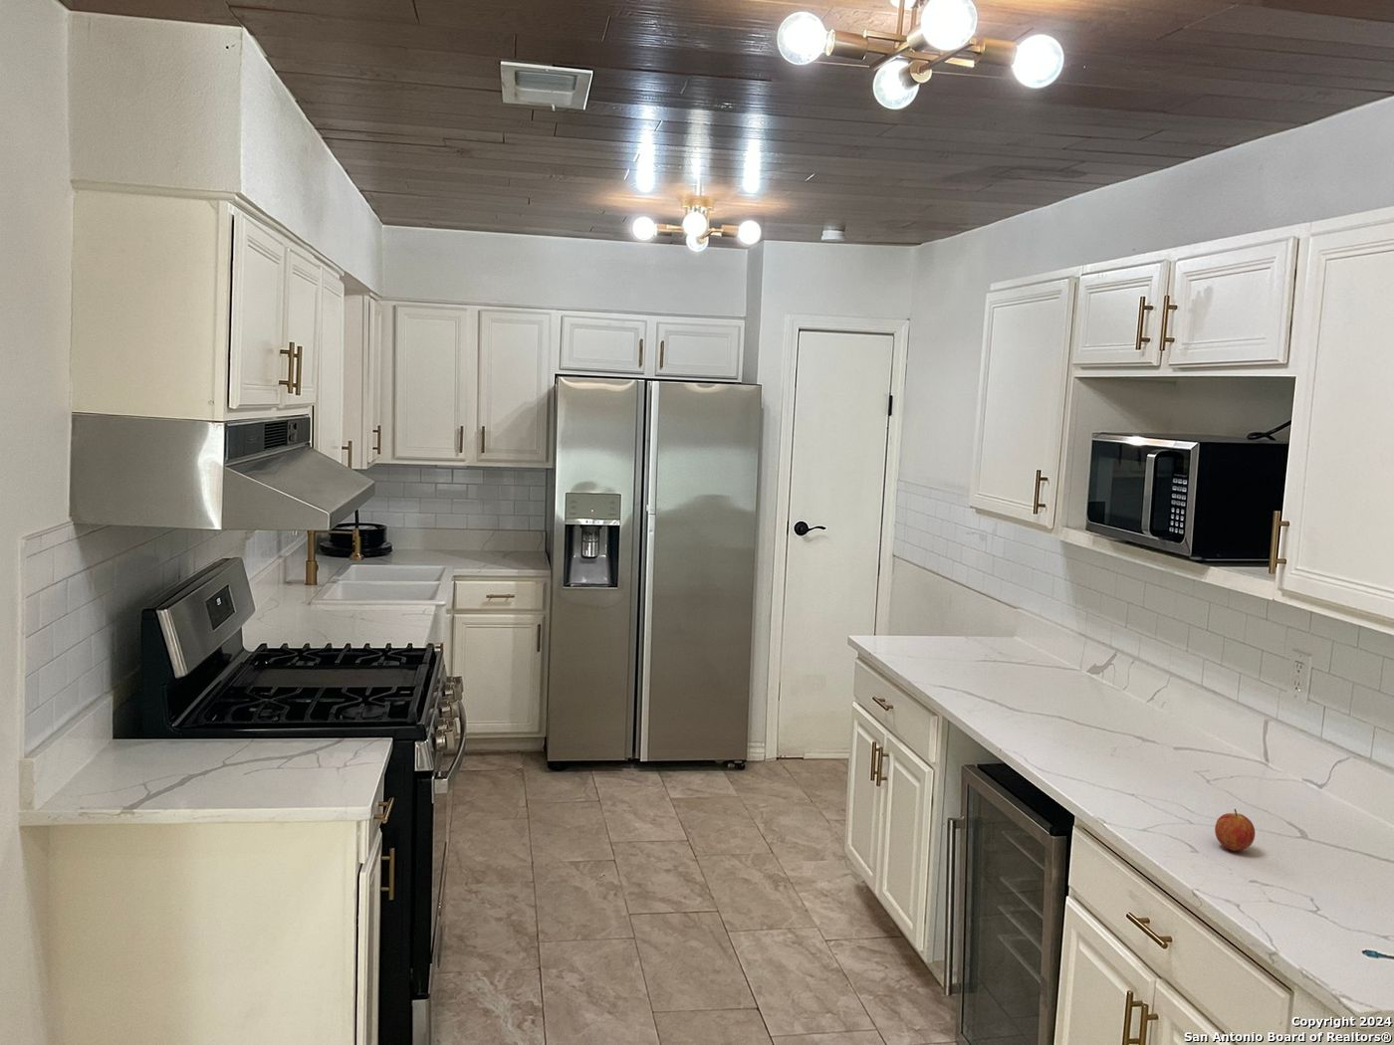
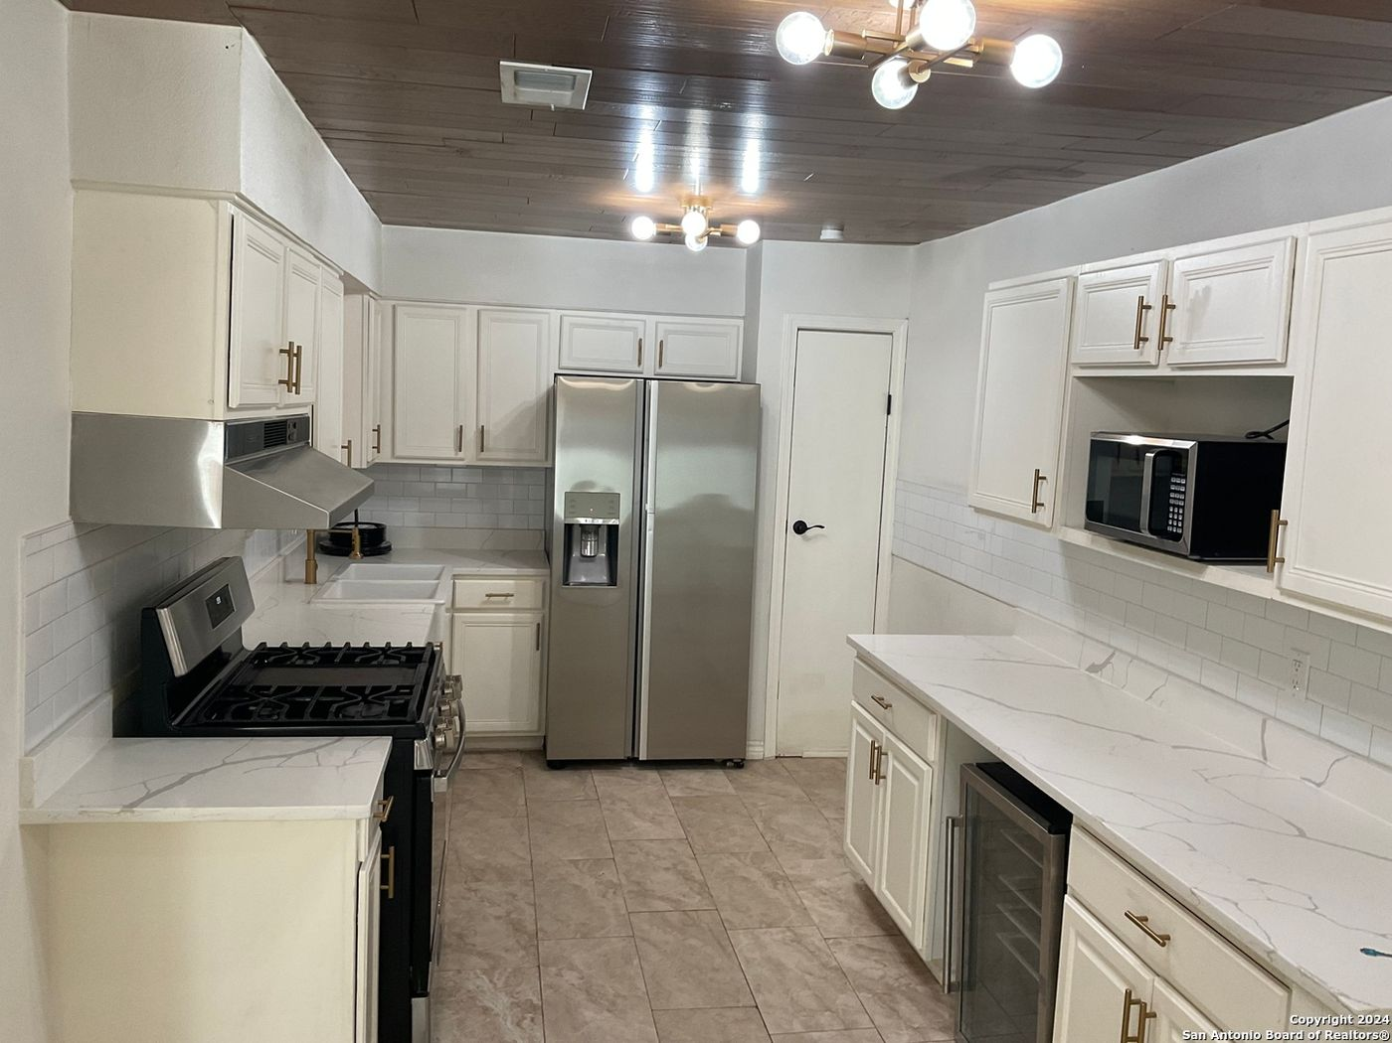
- fruit [1214,808,1256,852]
